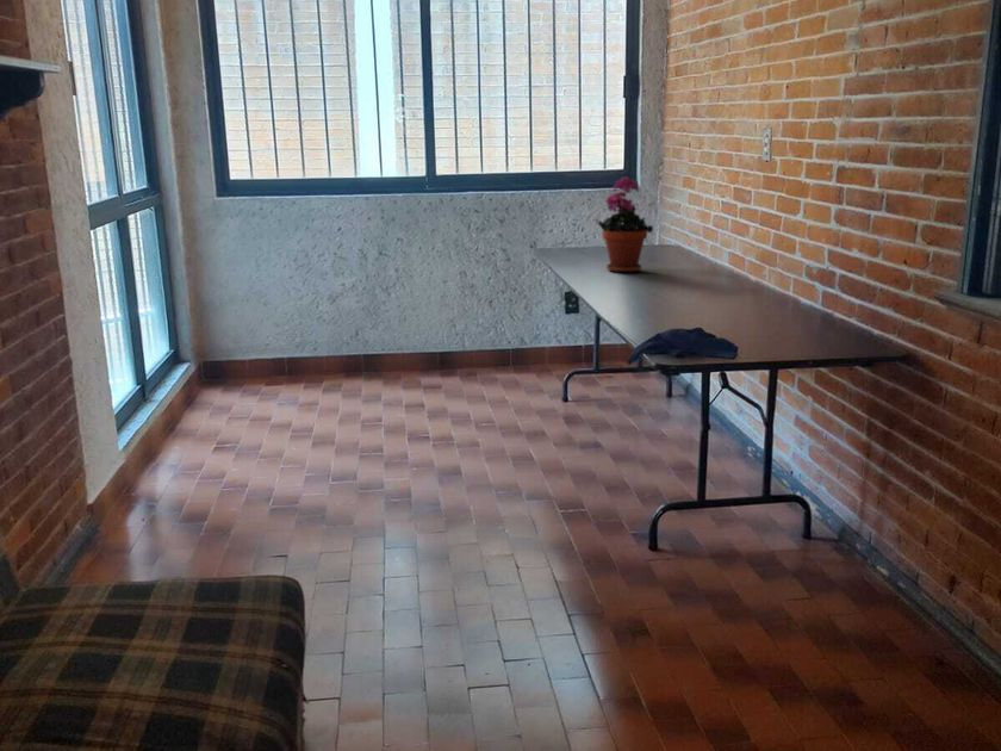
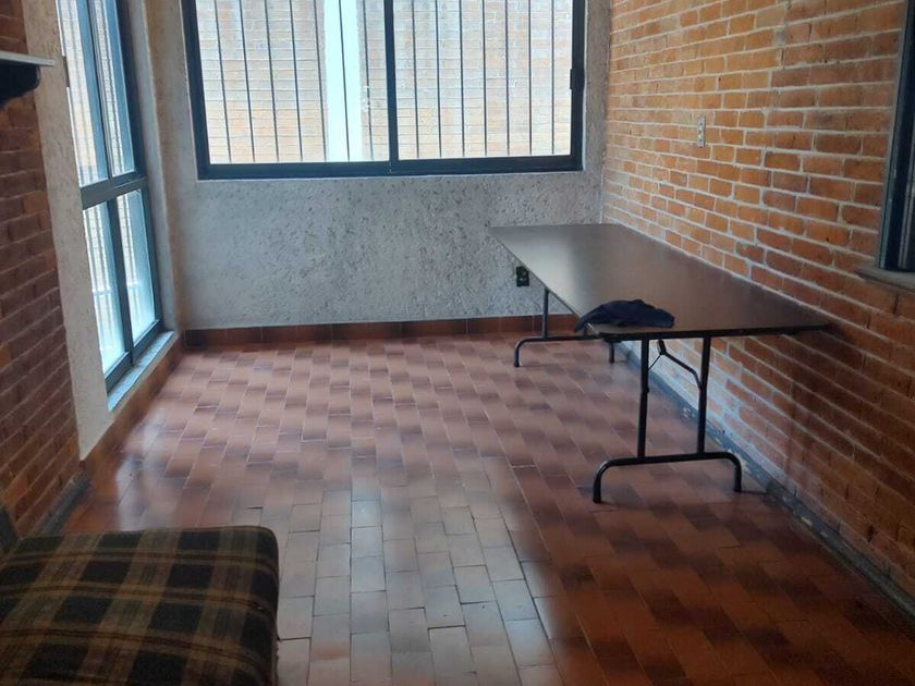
- potted plant [596,175,654,273]
